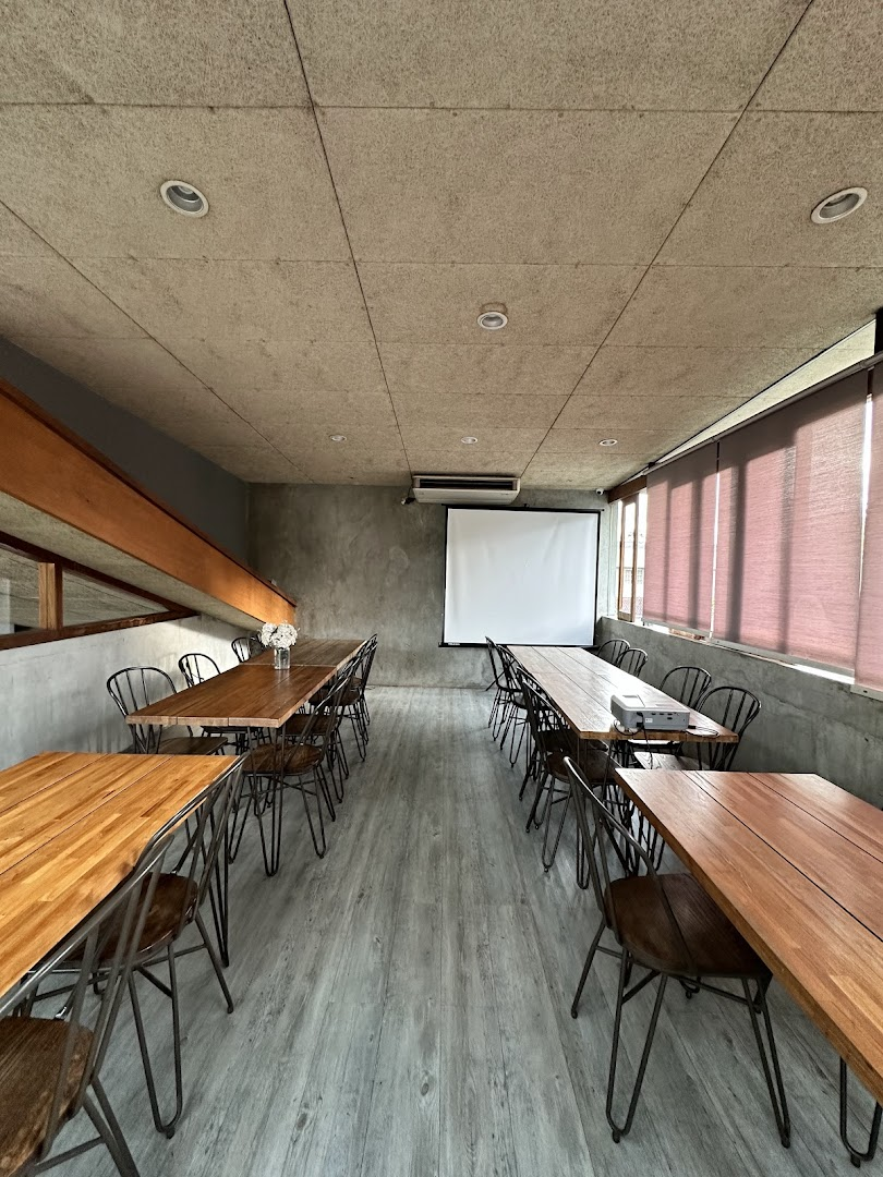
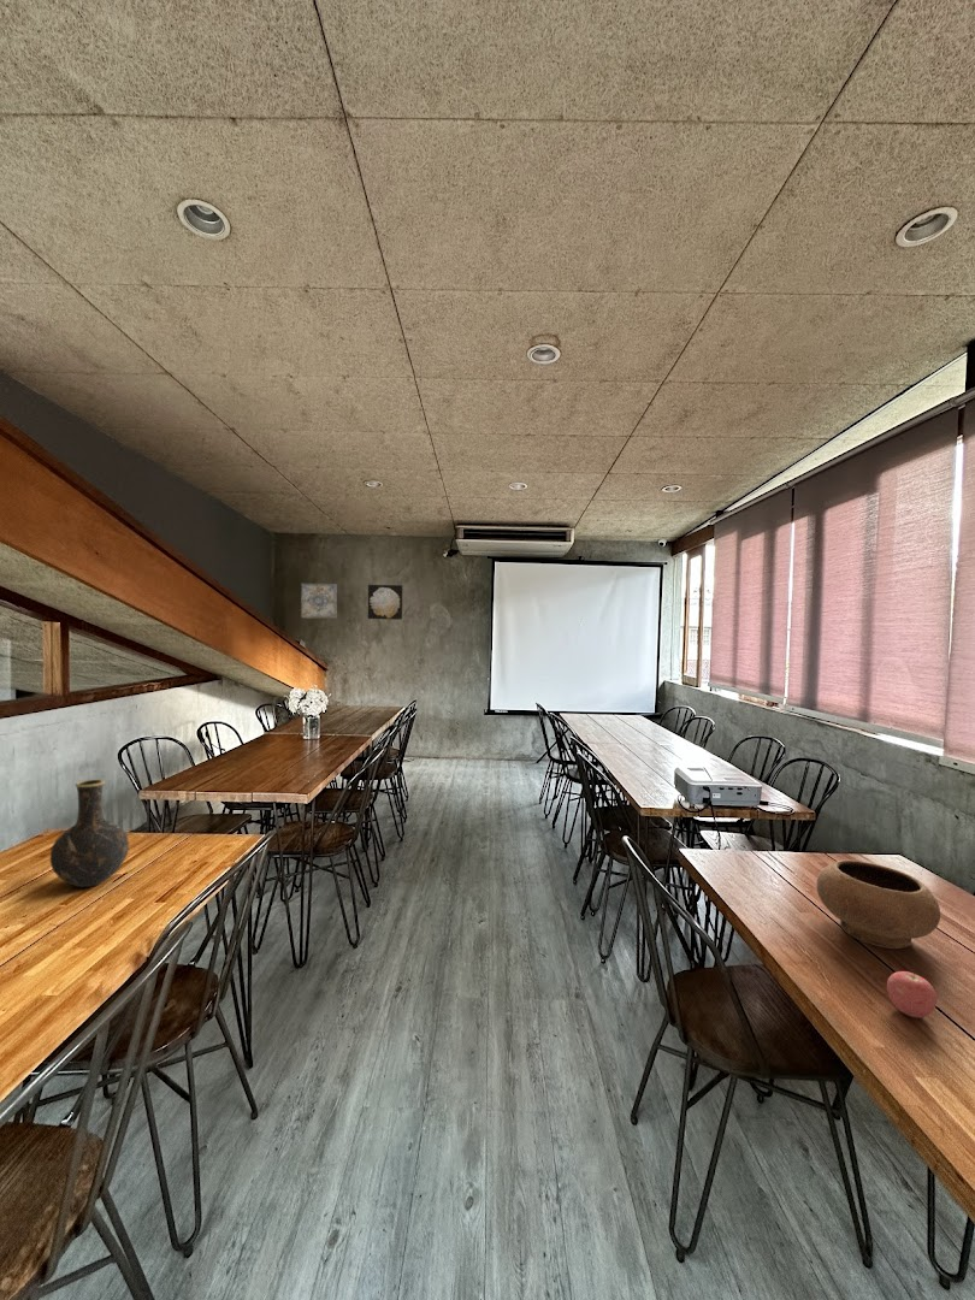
+ wall art [367,584,404,621]
+ bowl [816,858,941,950]
+ wall art [300,583,338,620]
+ vase [49,779,130,888]
+ apple [886,970,938,1018]
